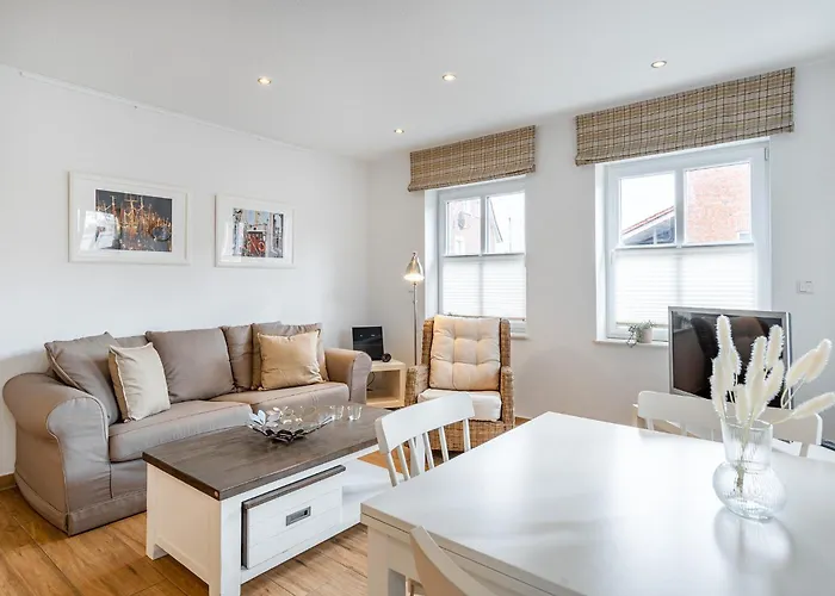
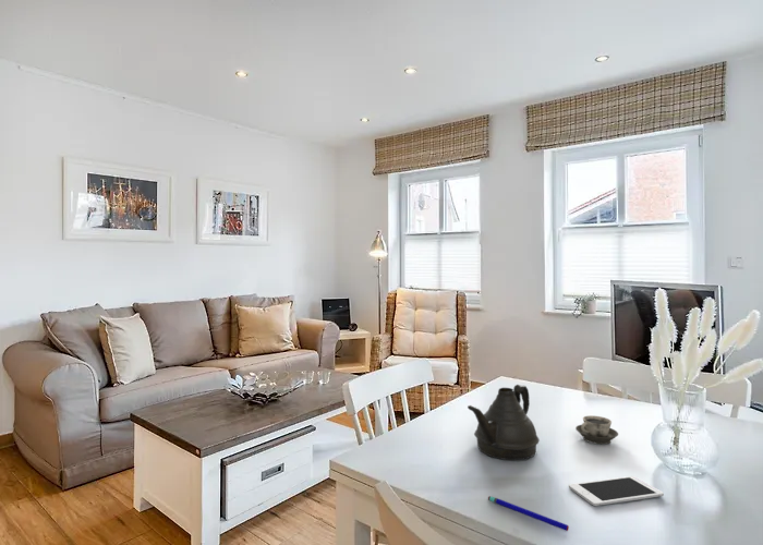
+ pen [487,495,570,532]
+ teapot [467,384,541,461]
+ cell phone [568,475,665,507]
+ cup [574,414,619,446]
